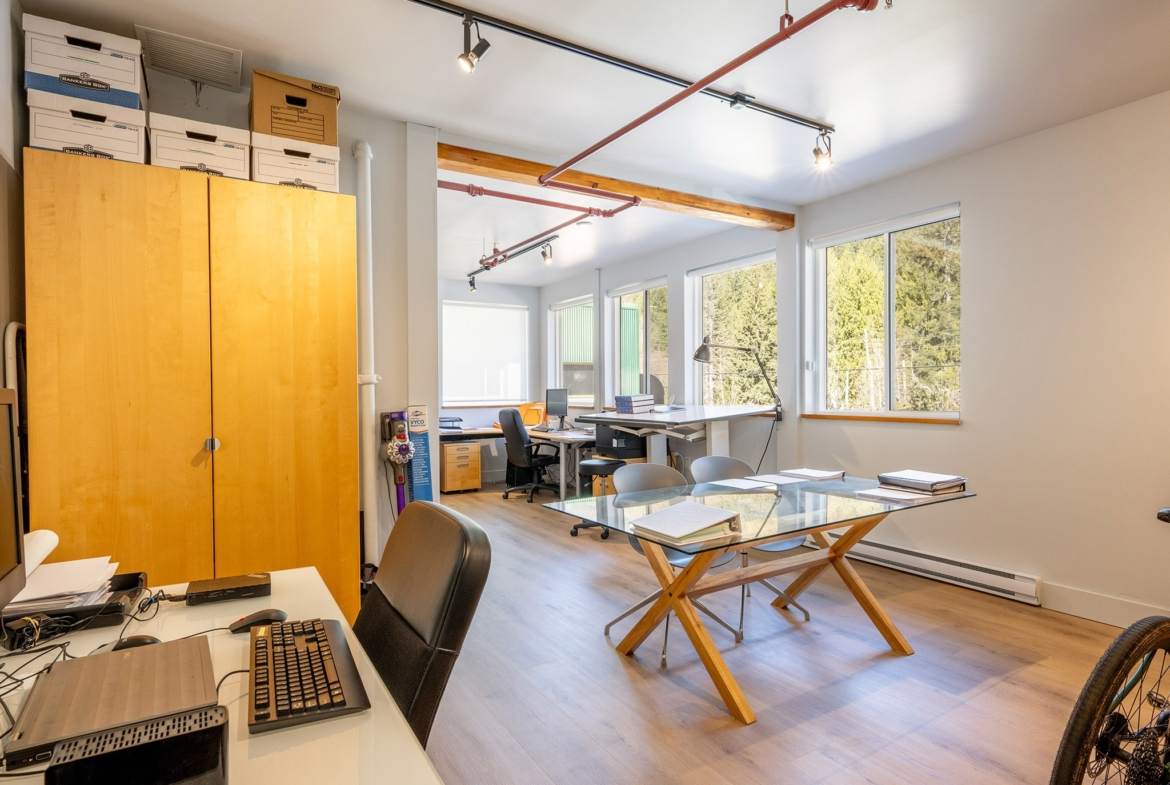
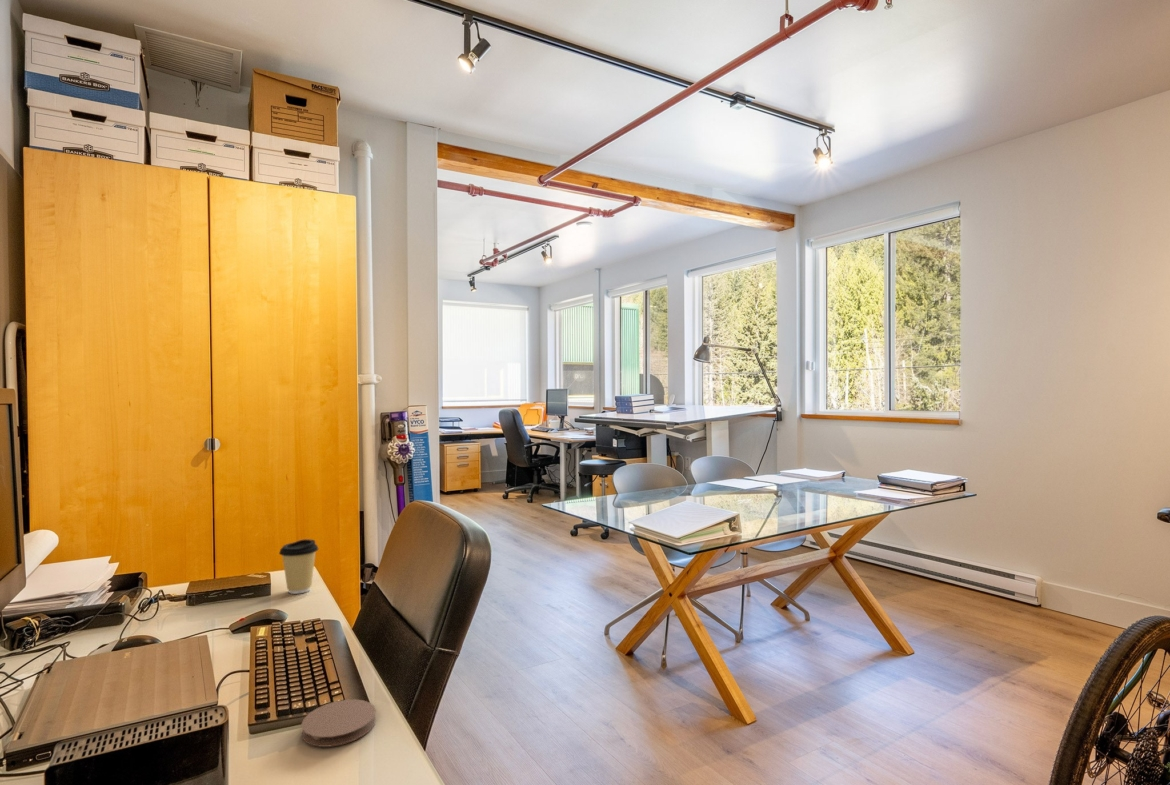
+ coffee cup [278,538,319,595]
+ coaster [301,698,377,748]
